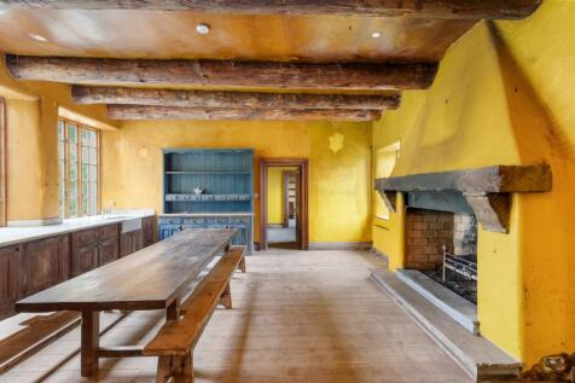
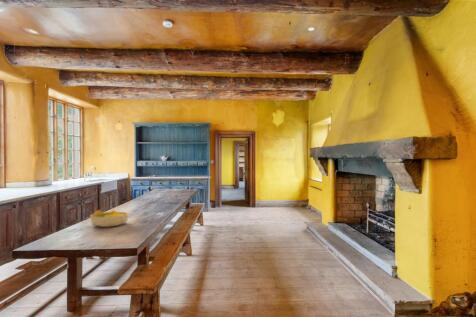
+ fruit bowl [90,209,129,228]
